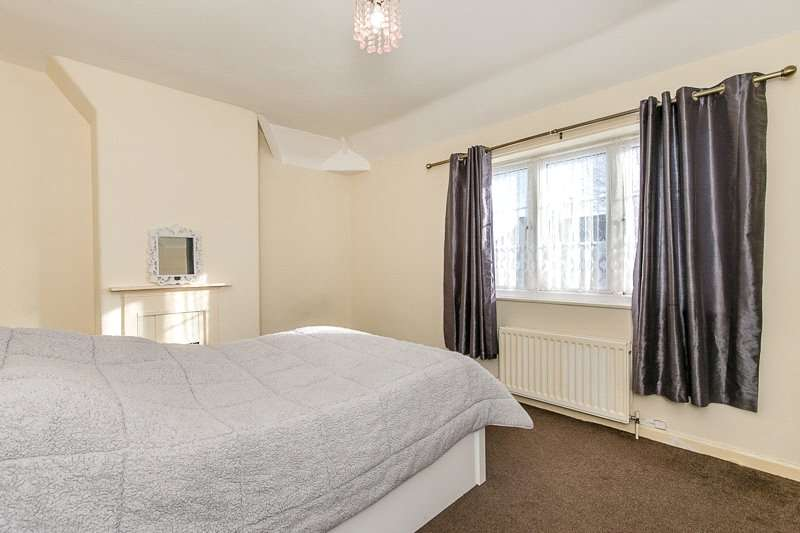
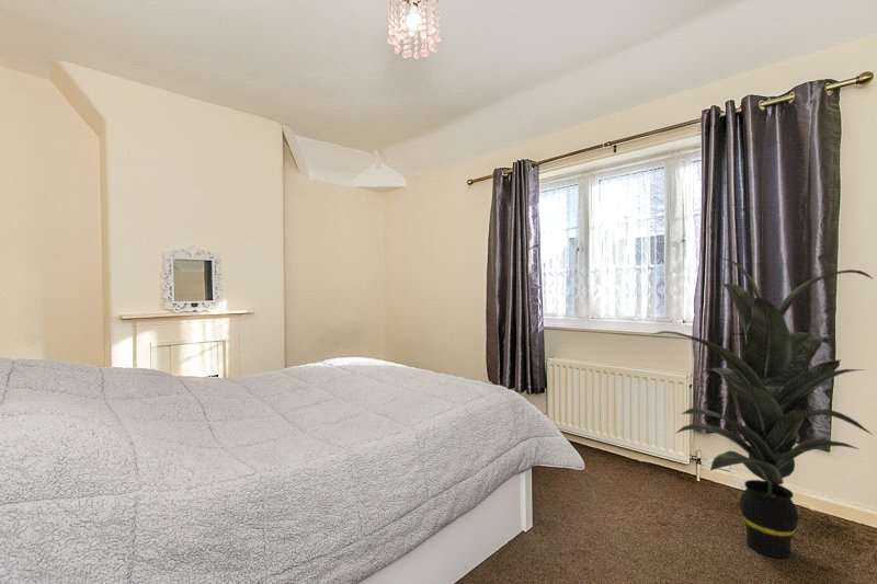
+ indoor plant [651,257,875,560]
